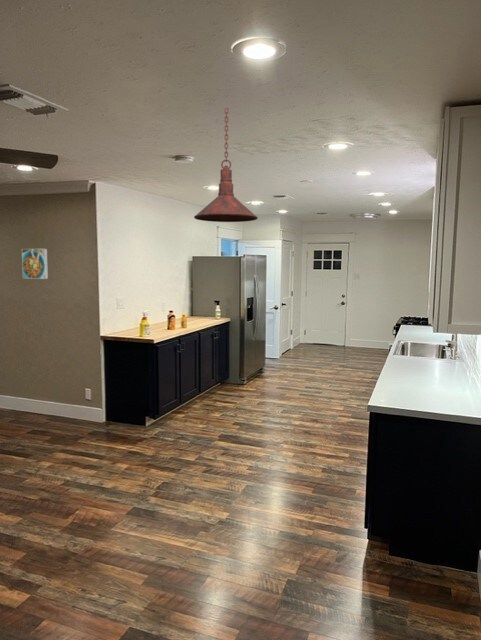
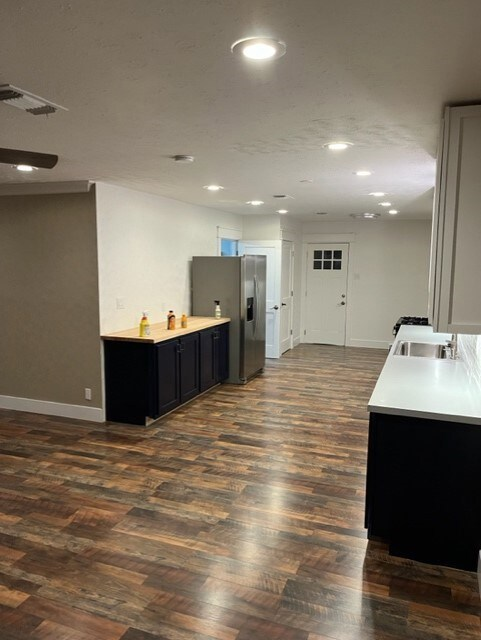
- pendant light [193,107,259,223]
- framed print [21,248,49,280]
